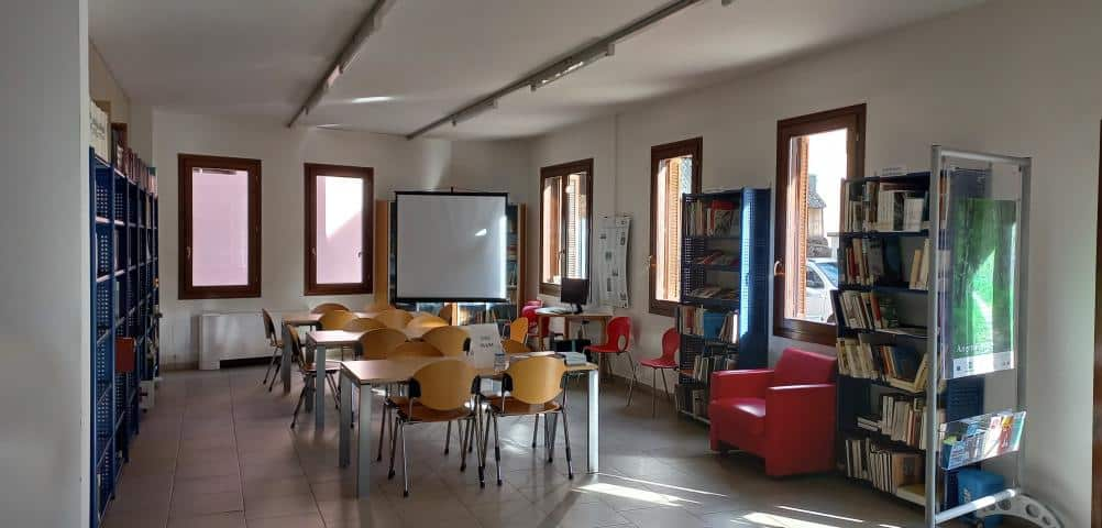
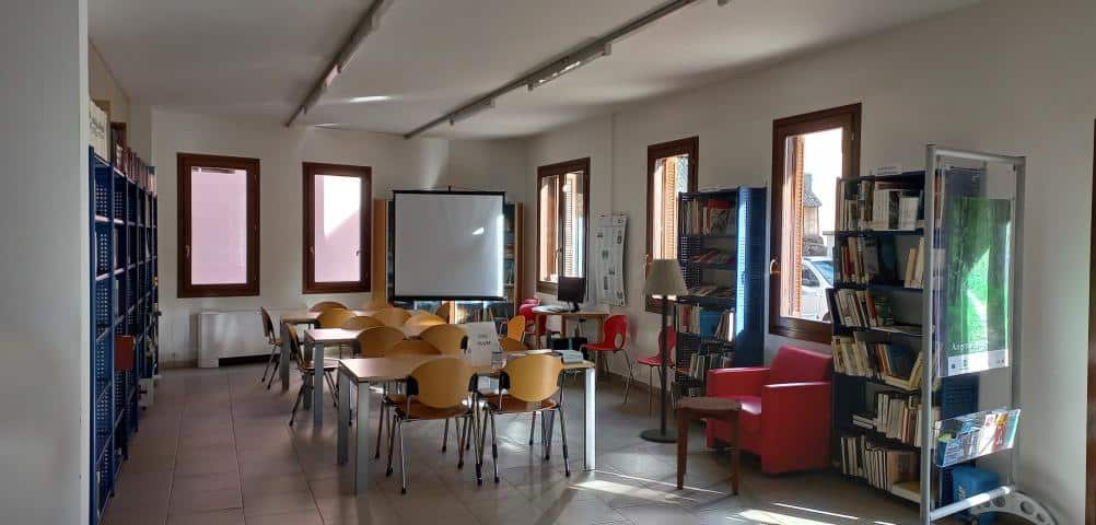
+ floor lamp [640,258,690,443]
+ side table [676,395,743,494]
